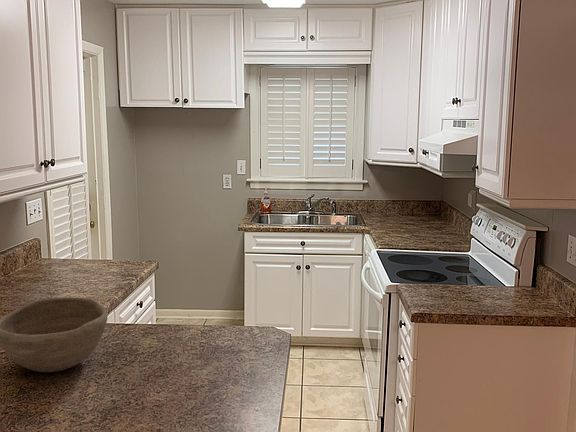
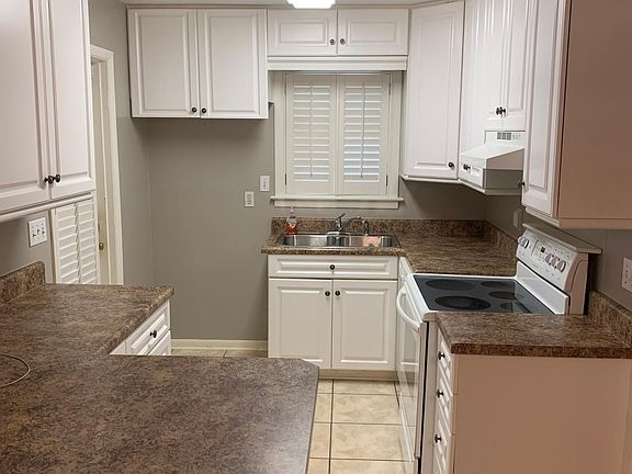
- bowl [0,297,109,373]
